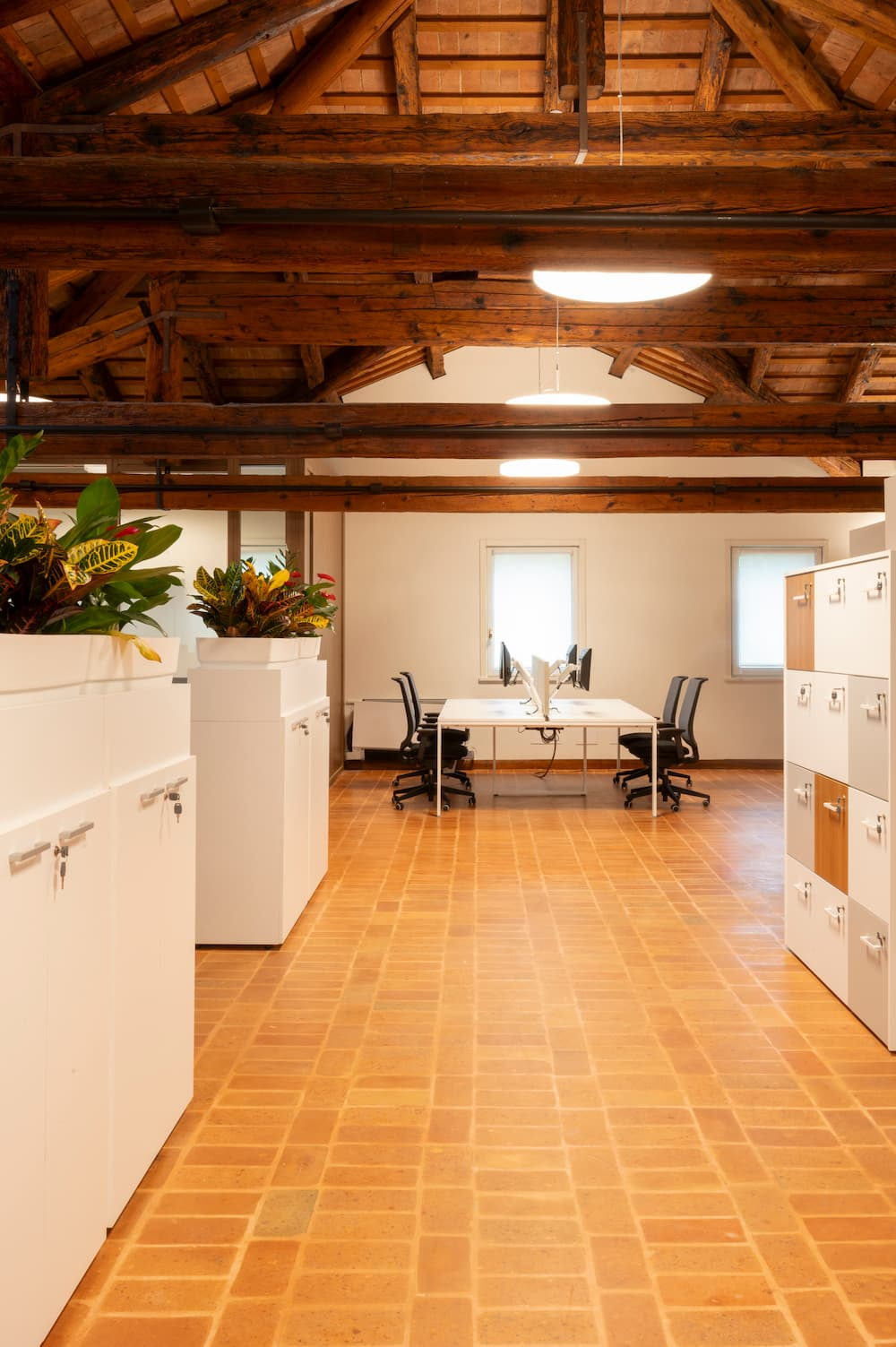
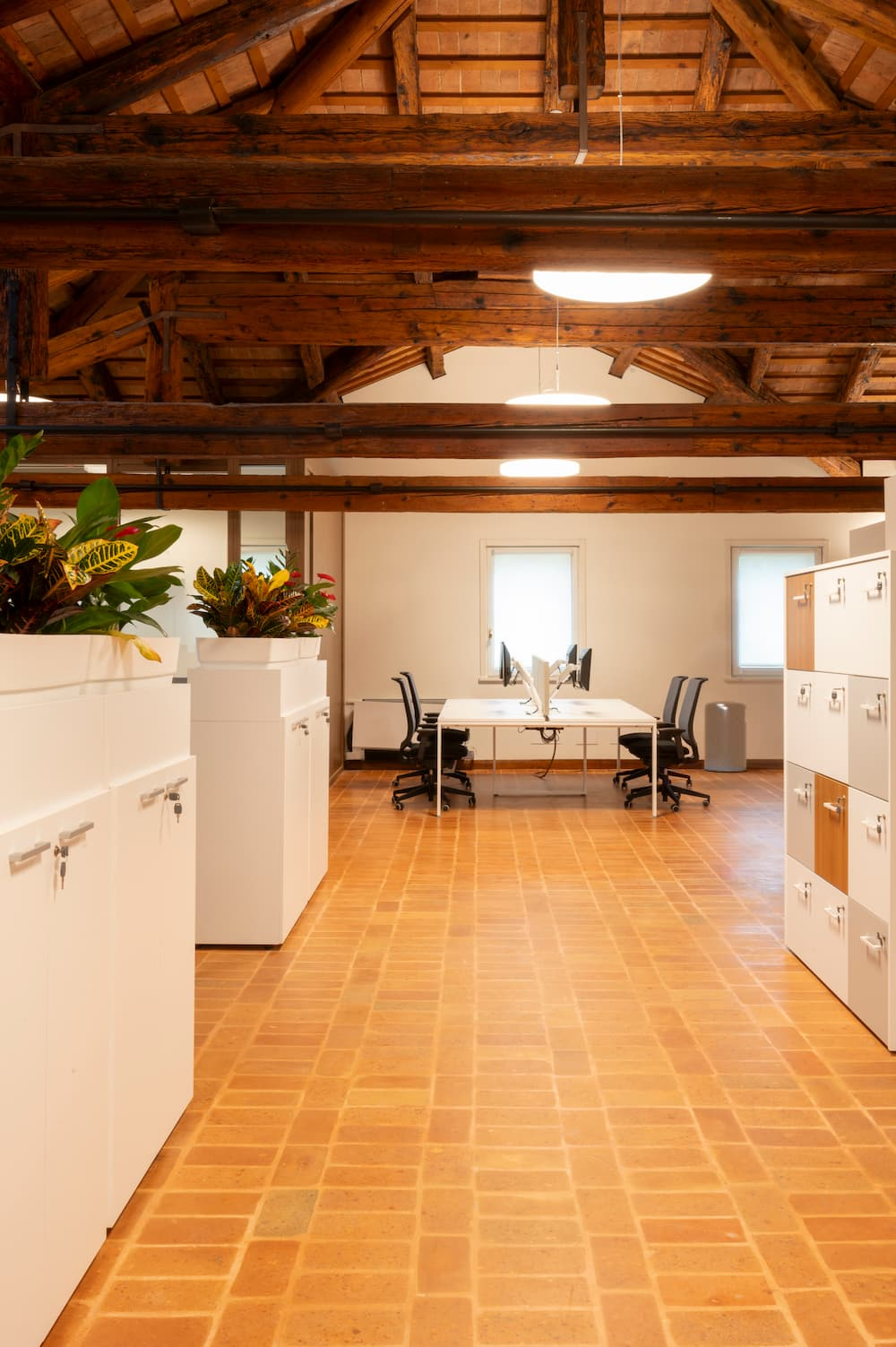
+ trash can [703,700,747,773]
